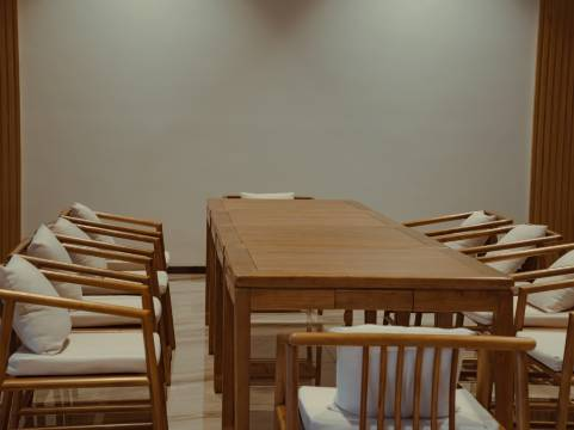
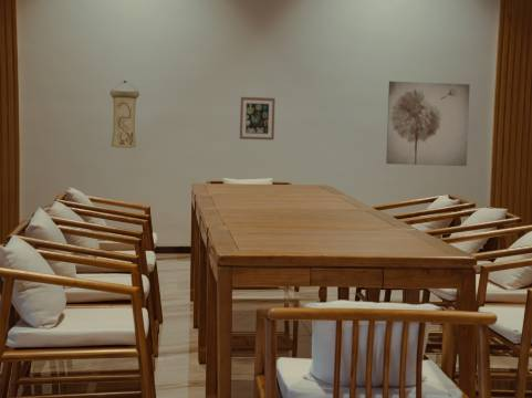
+ wall art [239,96,277,142]
+ wall scroll [109,80,140,149]
+ wall art [385,80,471,167]
